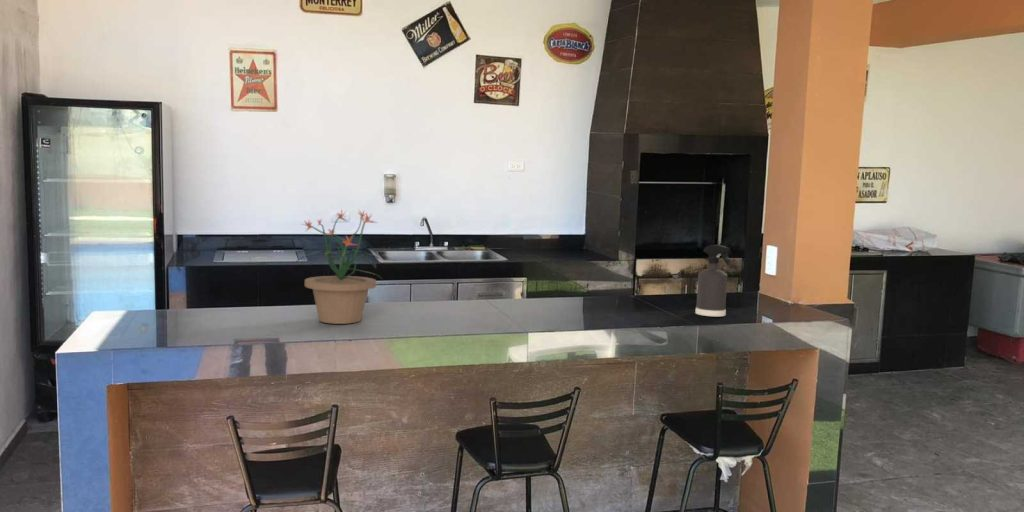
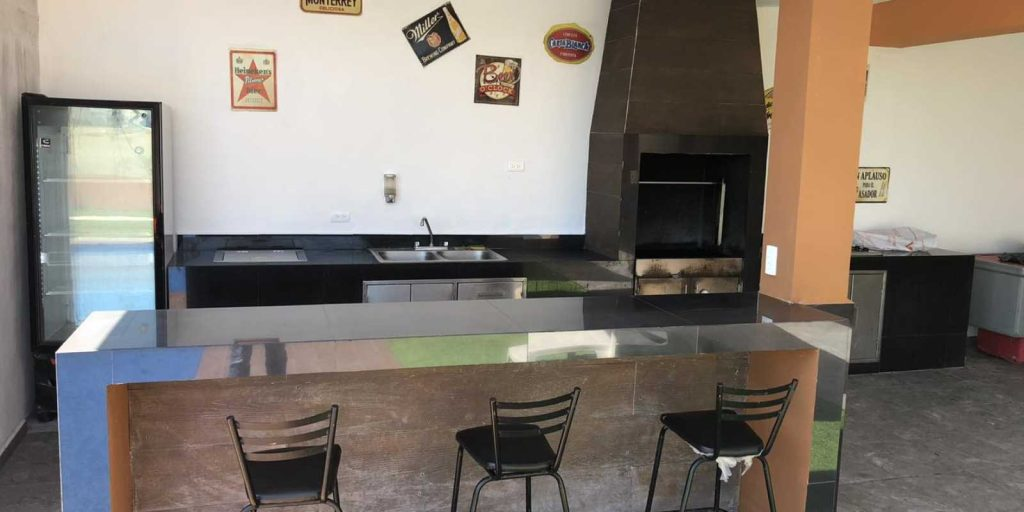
- spray bottle [694,244,733,317]
- potted plant [294,208,383,325]
